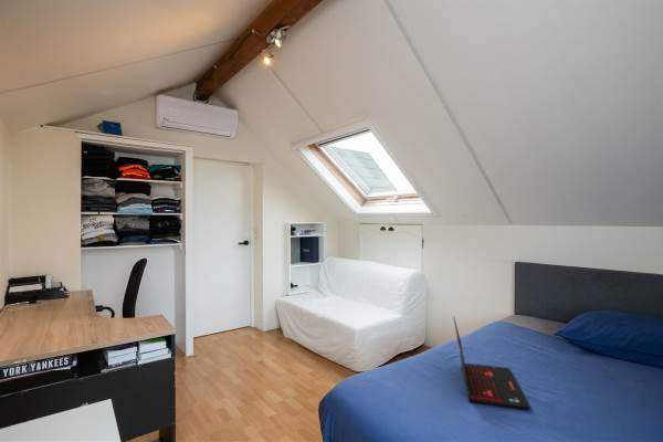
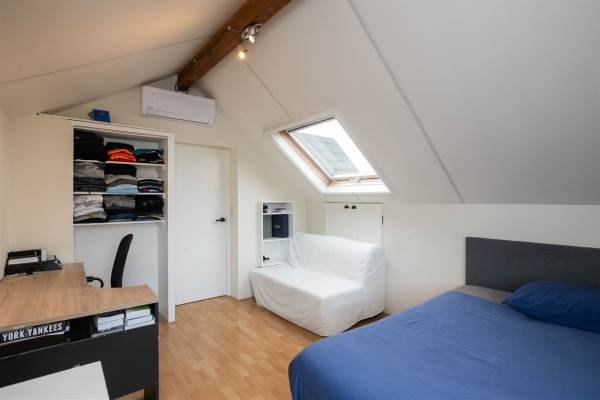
- laptop [452,315,532,410]
